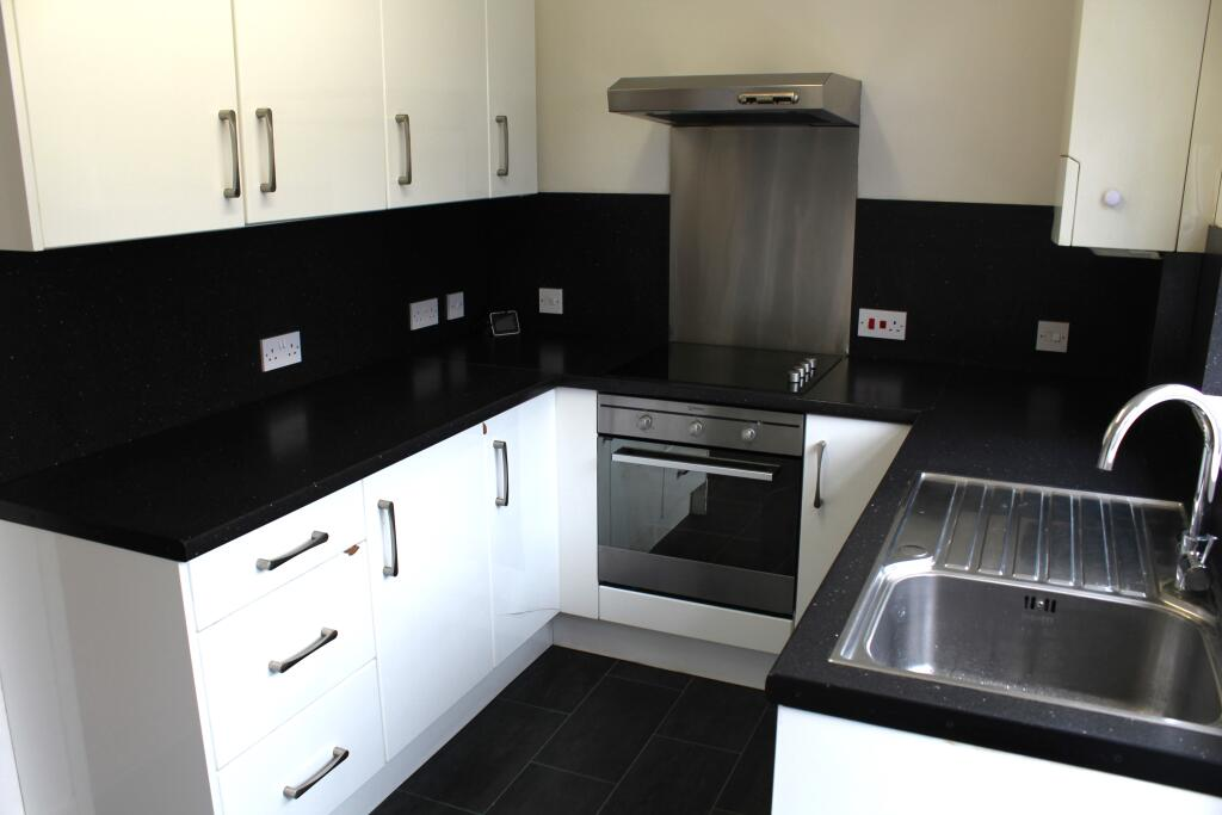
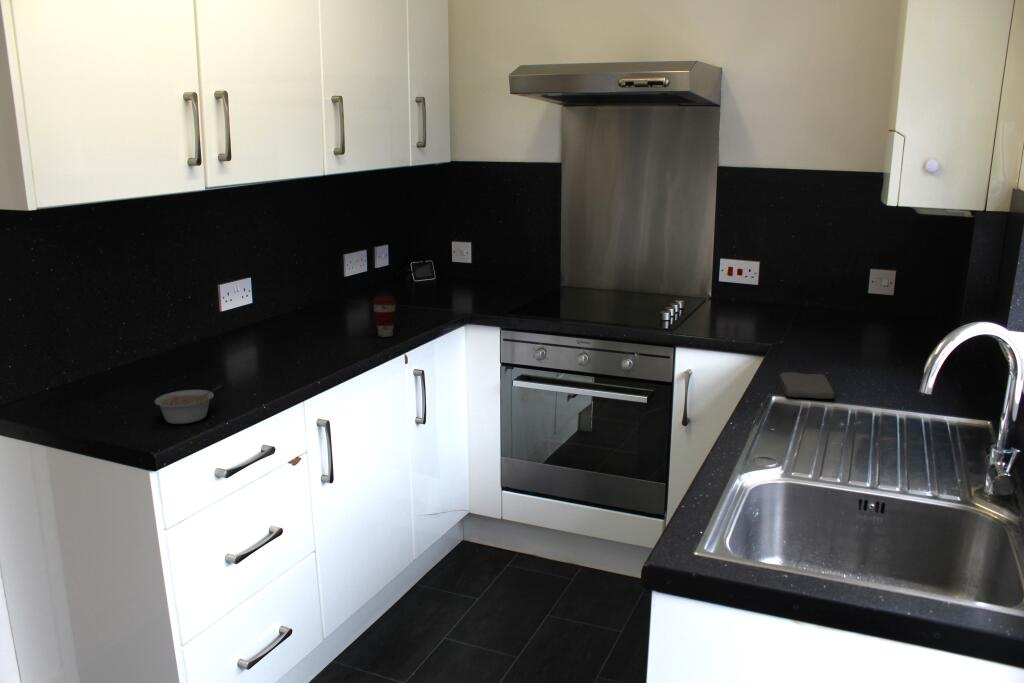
+ coffee cup [371,296,397,338]
+ washcloth [779,371,836,400]
+ legume [154,384,223,425]
